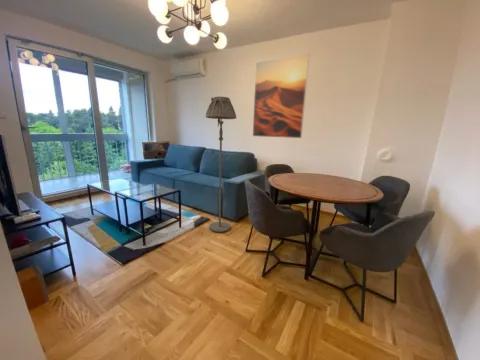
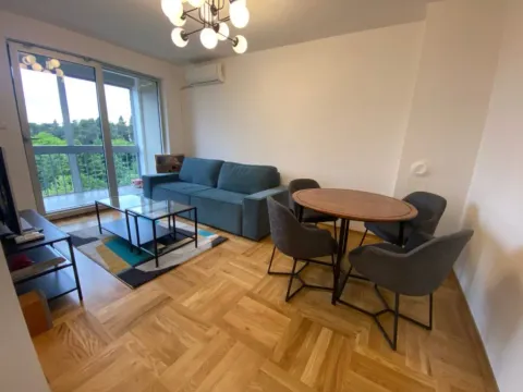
- floor lamp [205,96,237,233]
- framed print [252,52,310,139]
